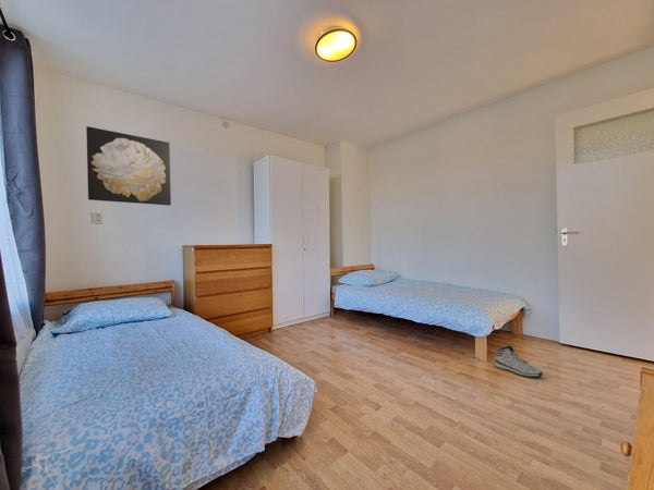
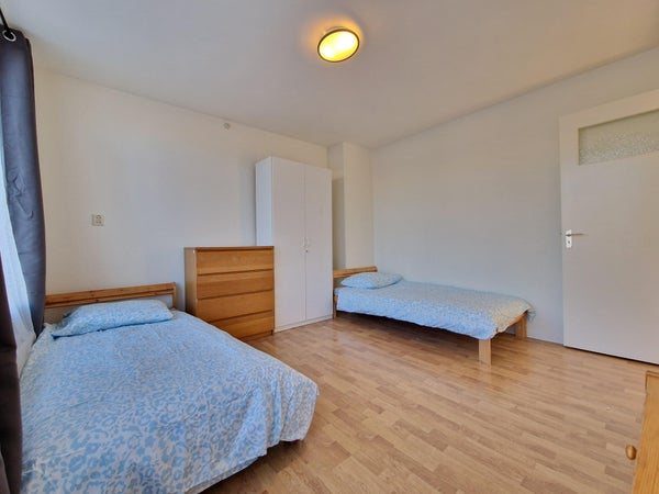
- wall art [85,125,172,207]
- sneaker [494,344,544,378]
